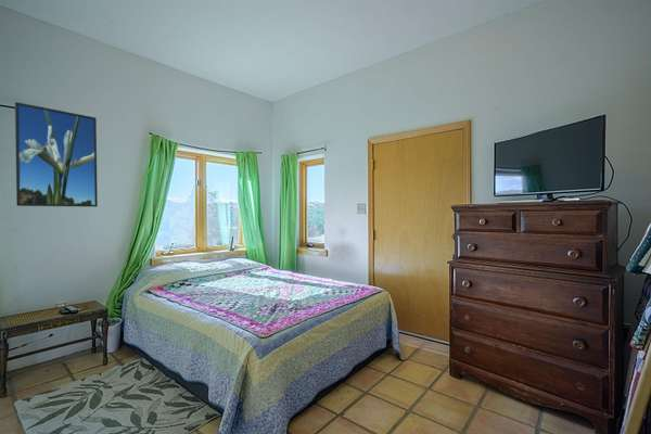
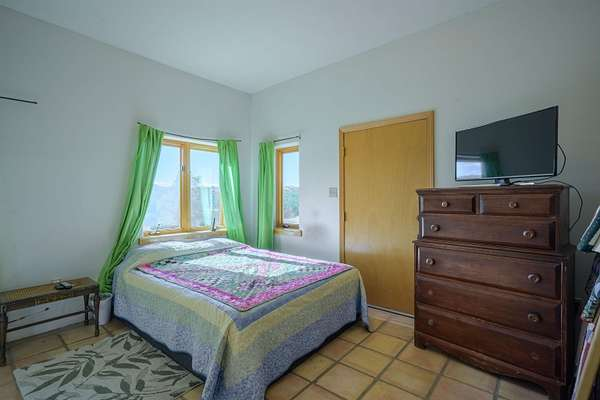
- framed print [14,101,99,208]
